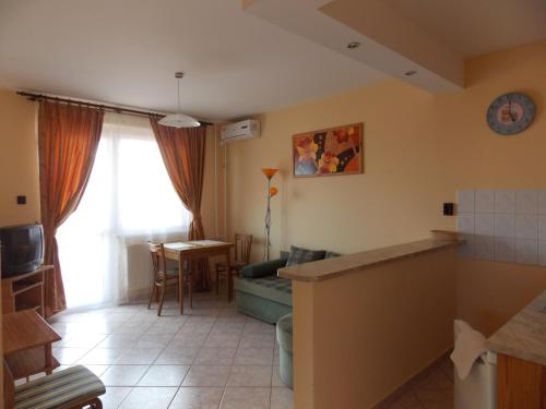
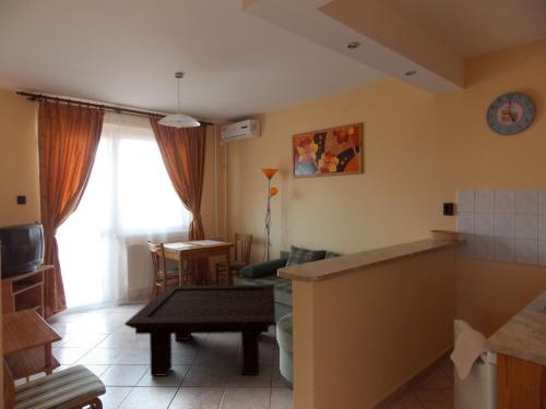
+ coffee table [123,284,276,377]
